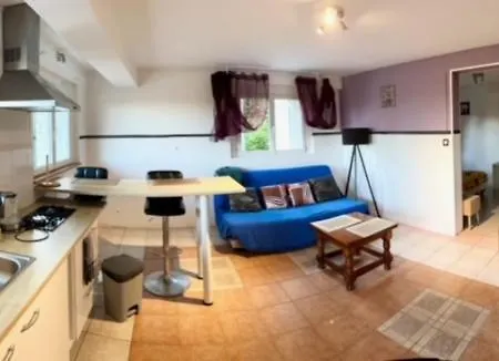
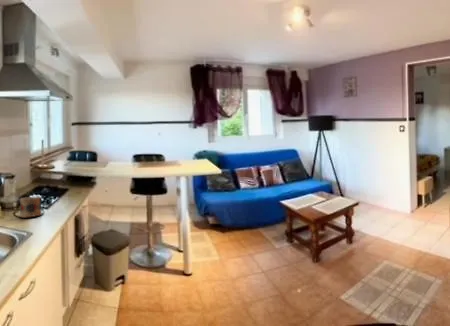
+ mug [19,196,43,219]
